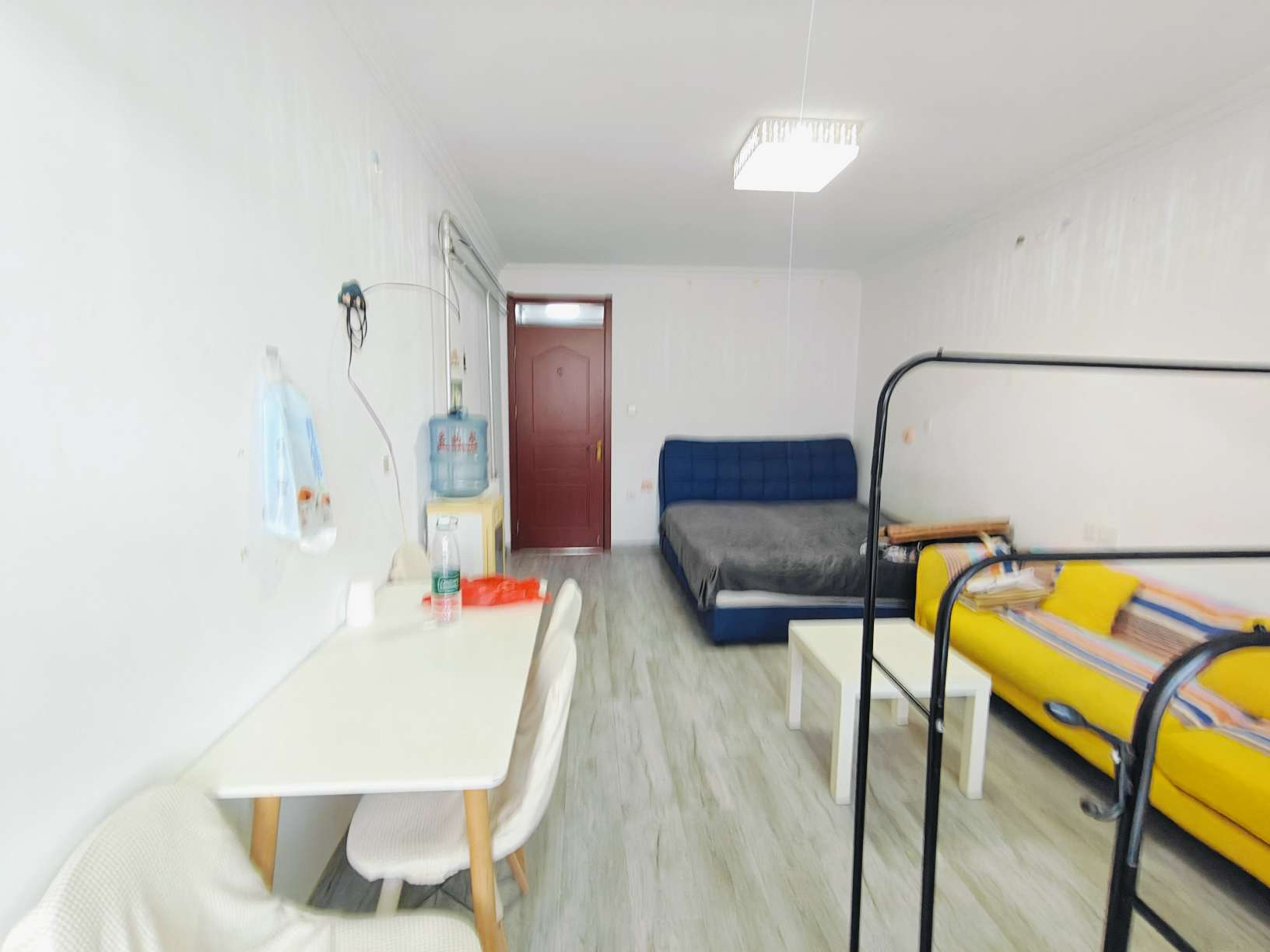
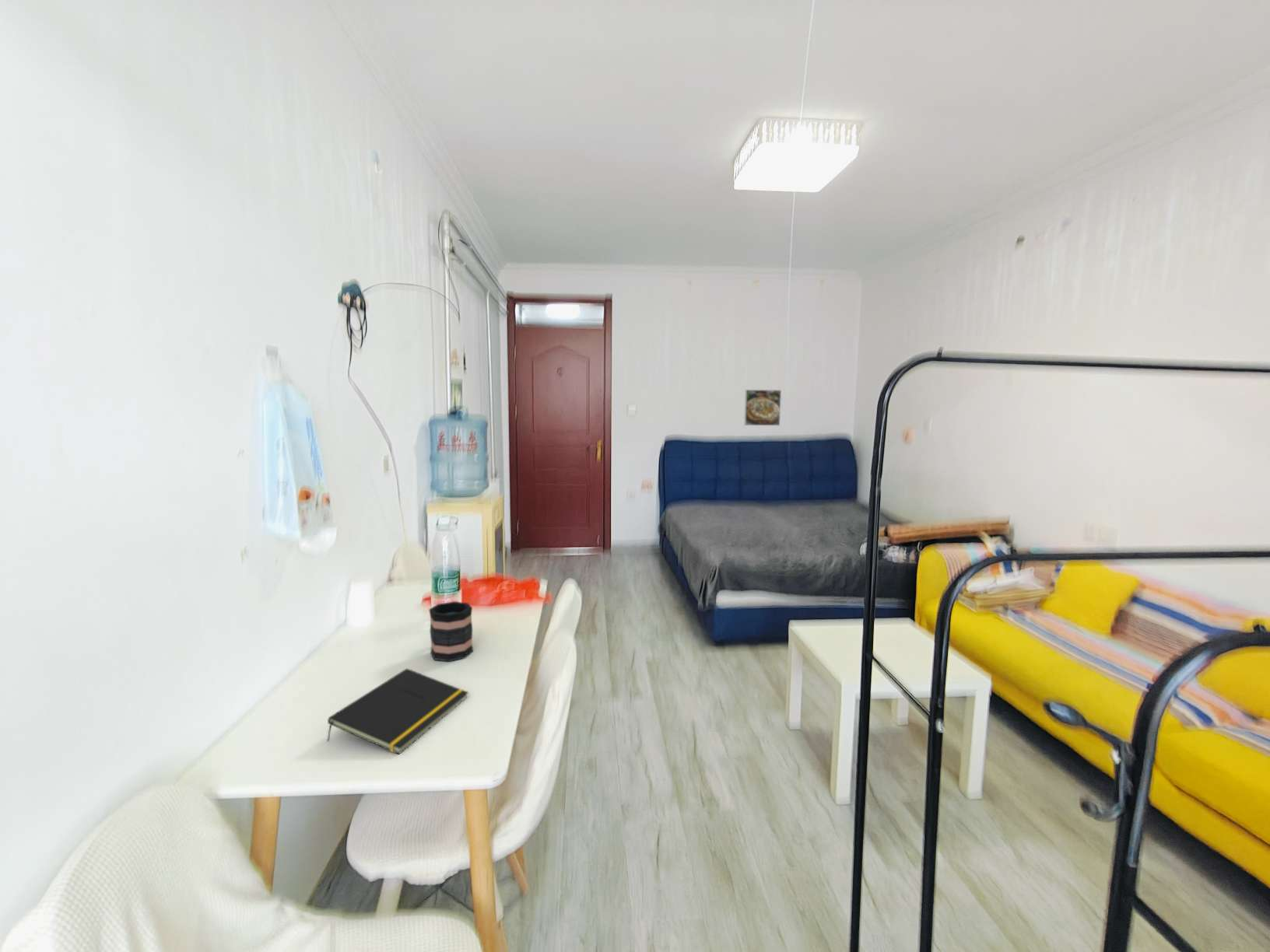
+ mug [428,600,474,663]
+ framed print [743,389,782,426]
+ notepad [326,667,469,755]
